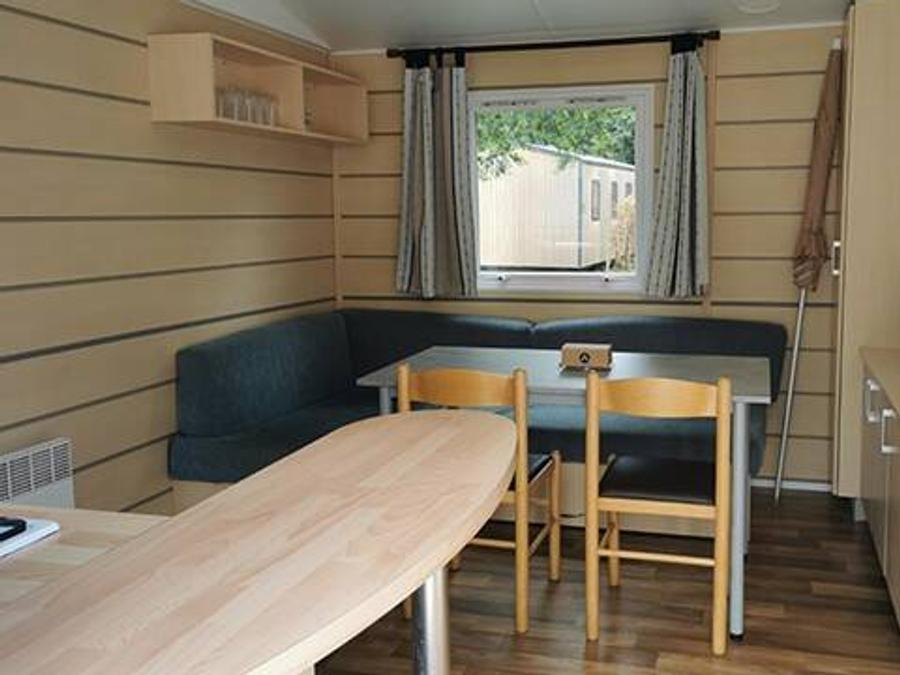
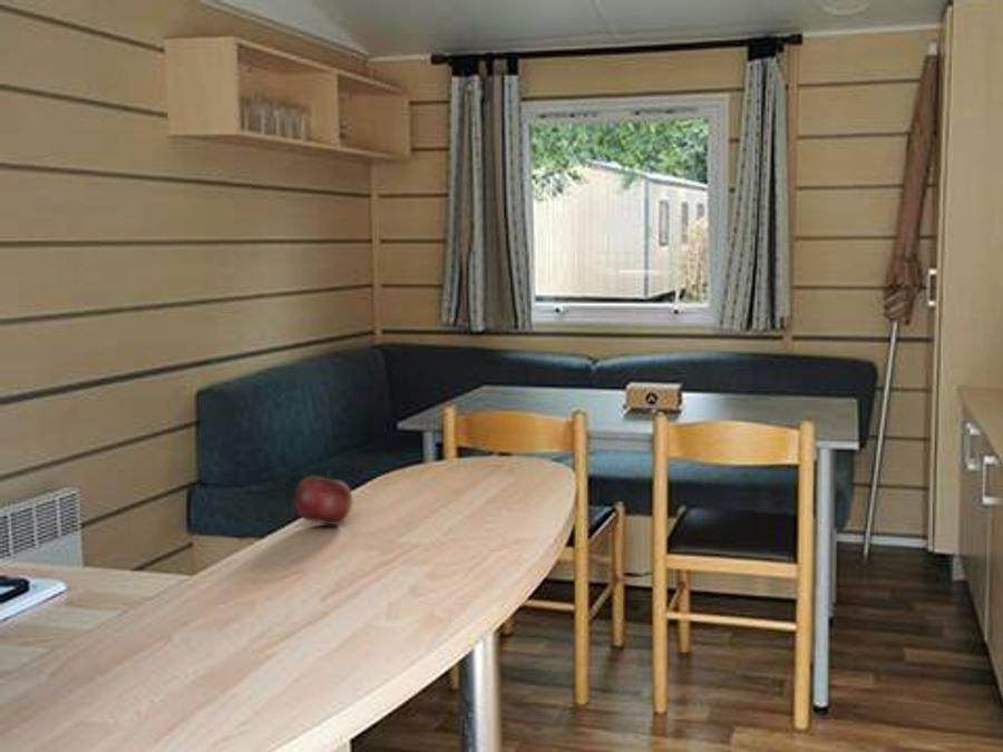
+ apple [294,470,353,526]
